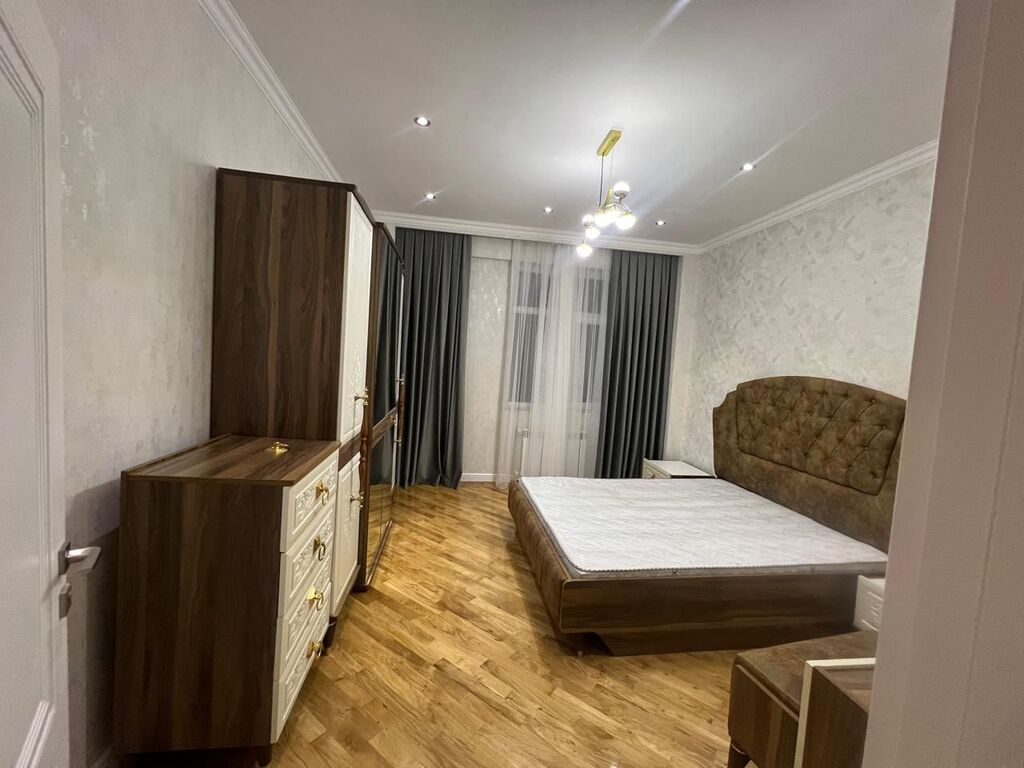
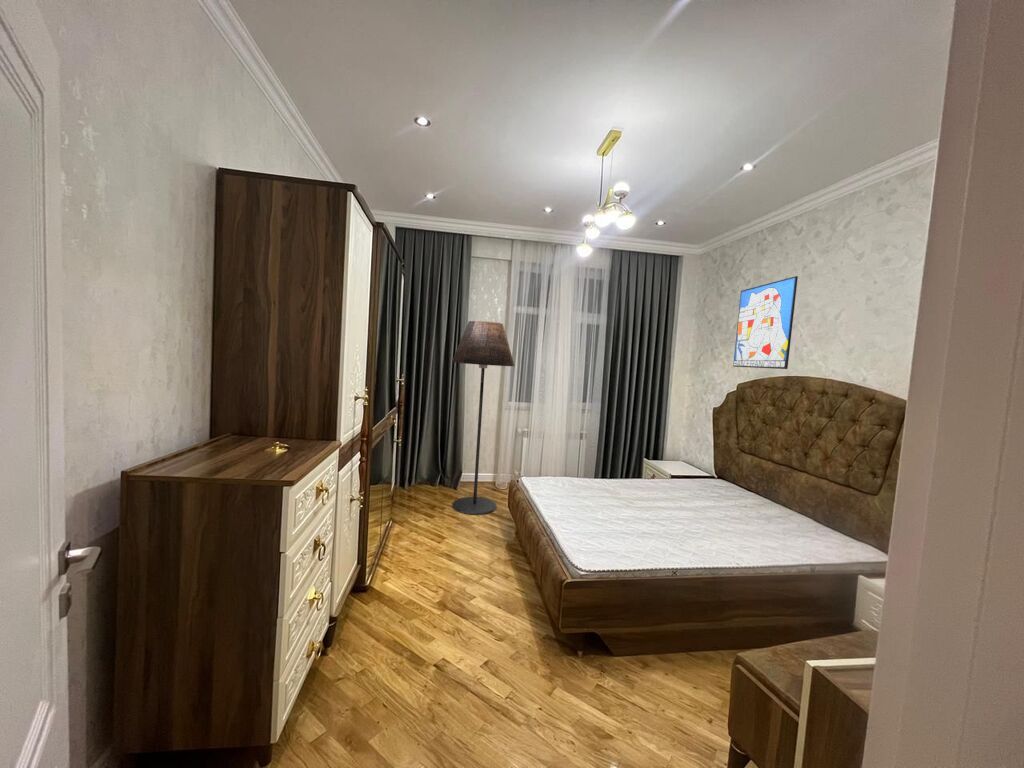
+ floor lamp [451,320,515,516]
+ wall art [732,275,799,370]
